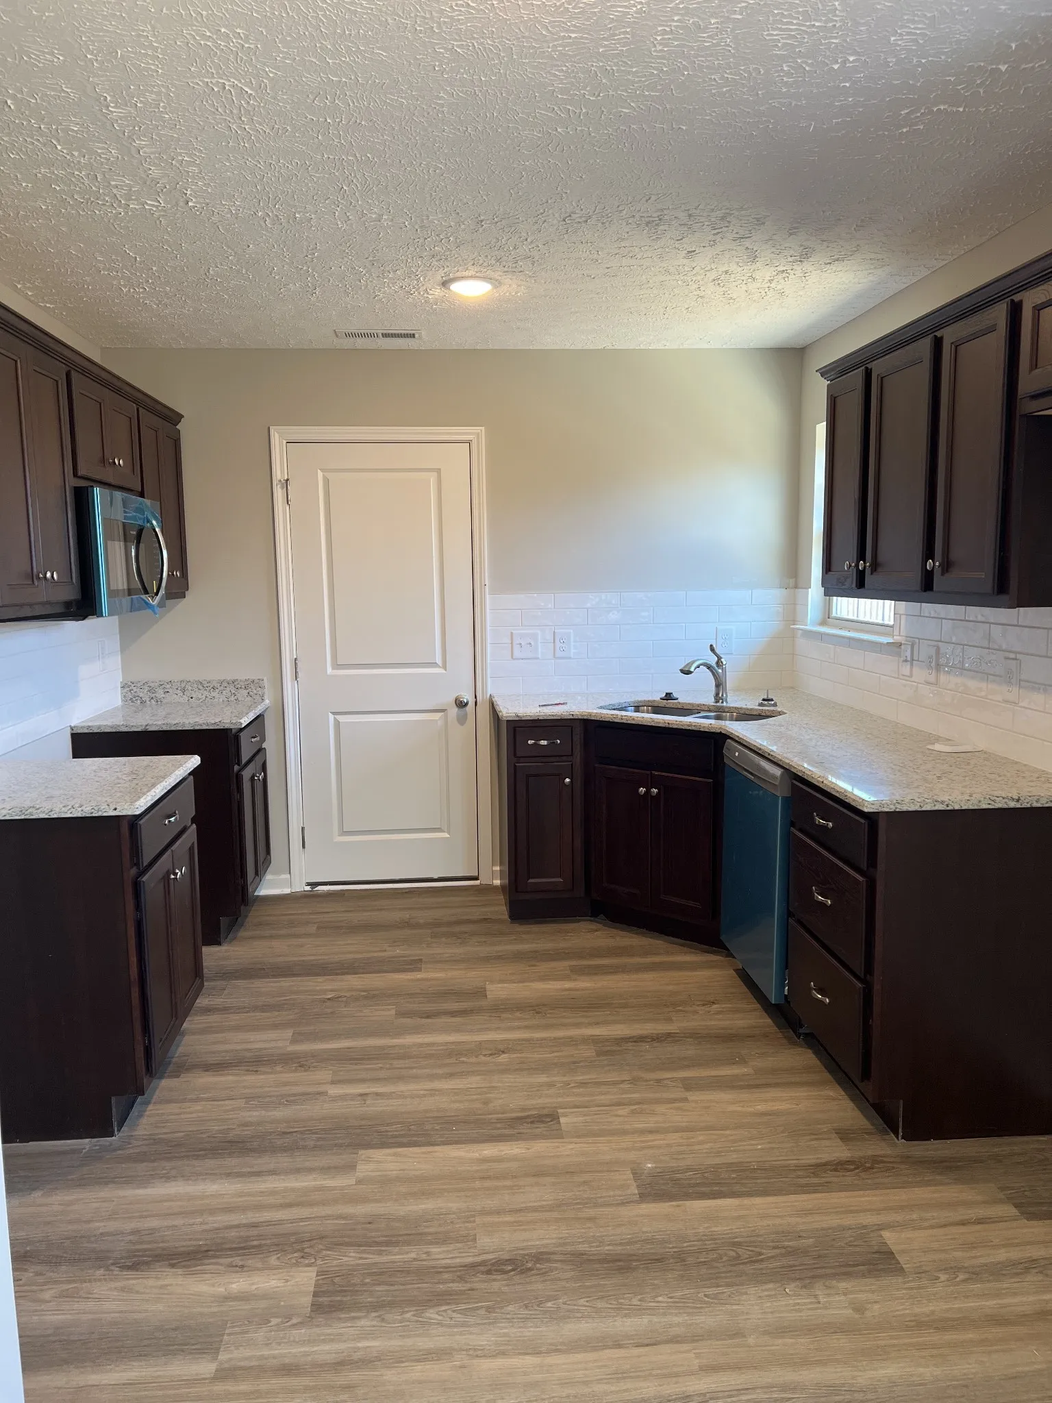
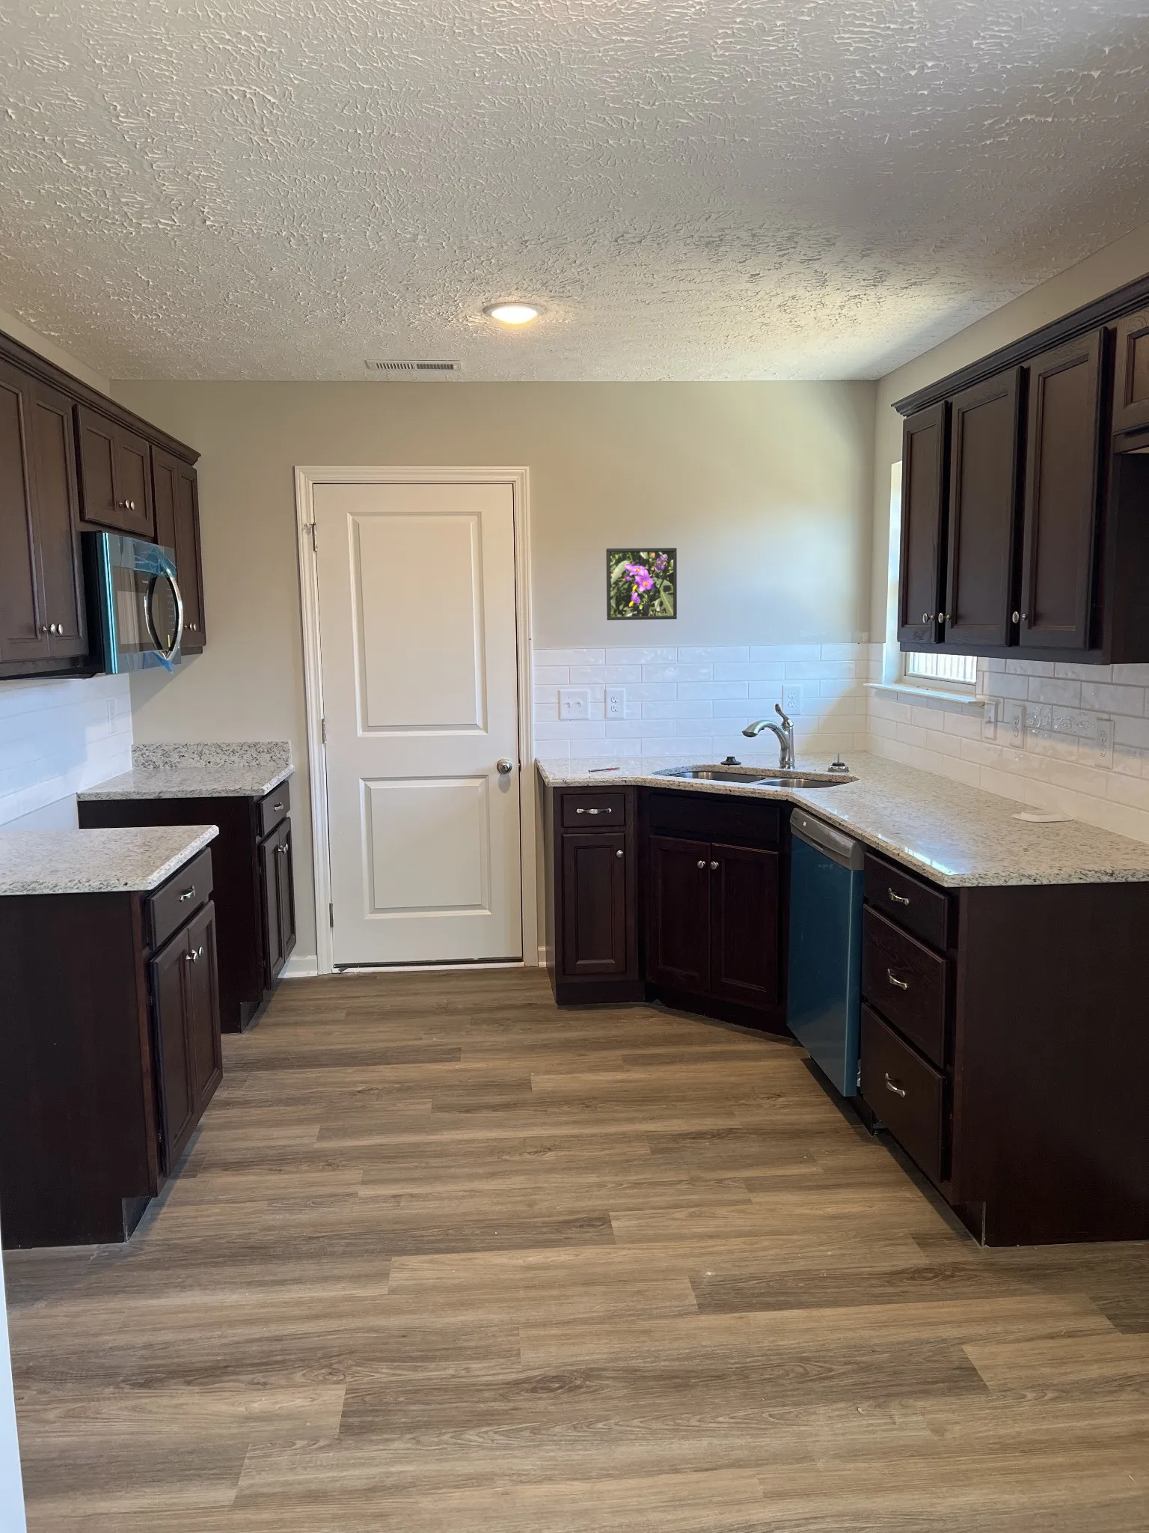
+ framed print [605,547,678,620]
